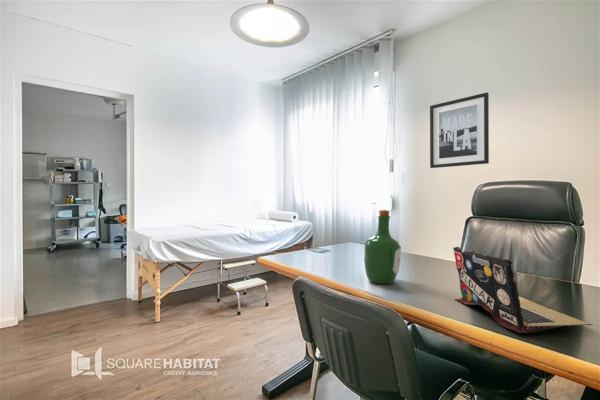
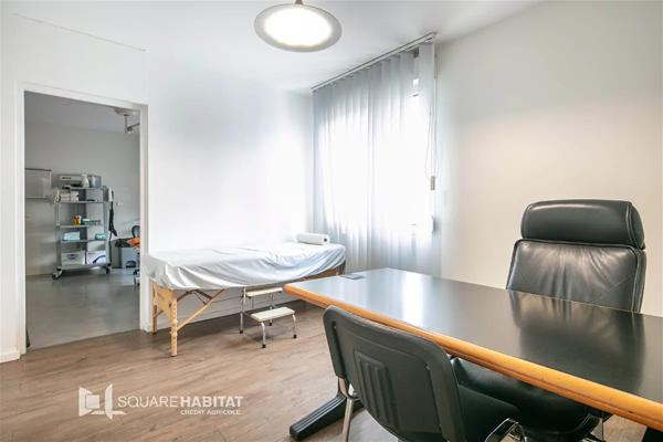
- wall art [429,91,490,169]
- wine bottle [363,208,402,285]
- laptop [452,246,597,334]
